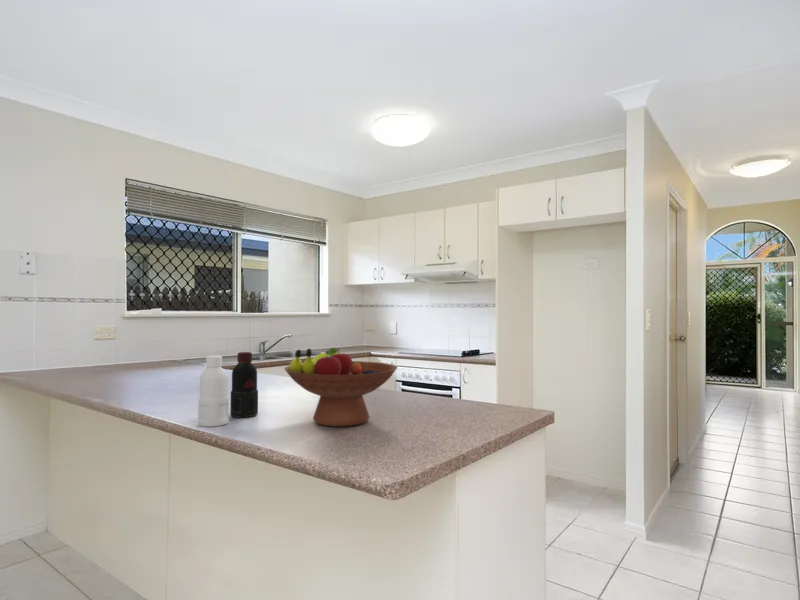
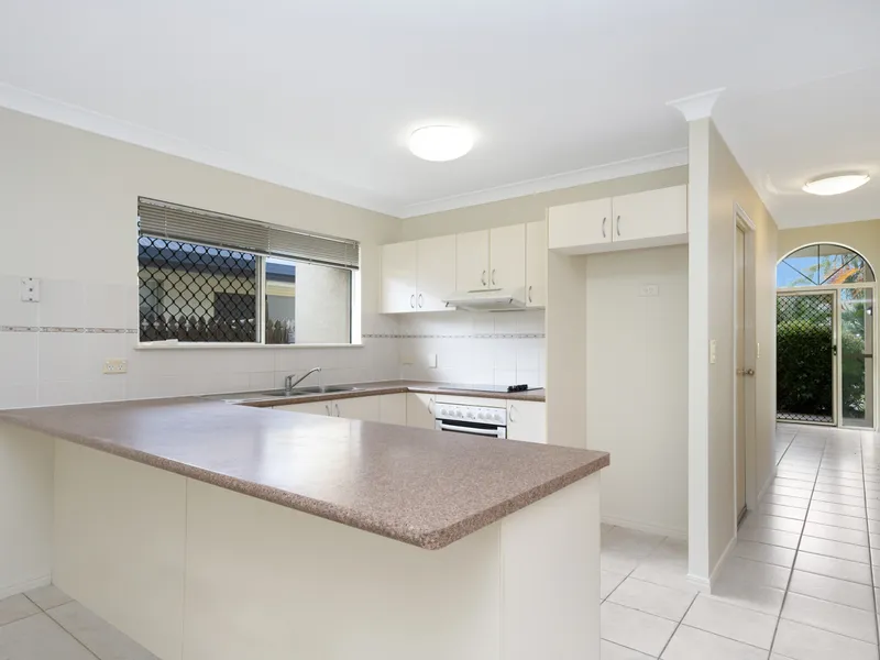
- bottle [197,351,259,428]
- fruit bowl [283,347,399,428]
